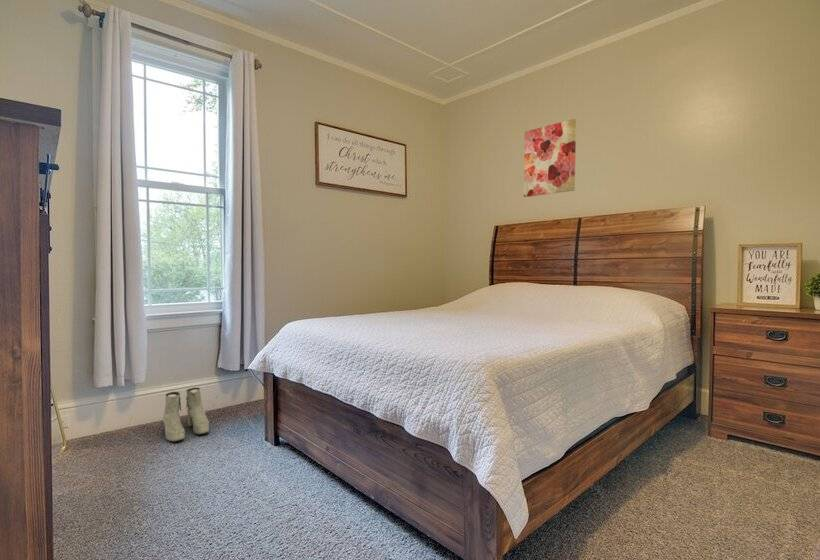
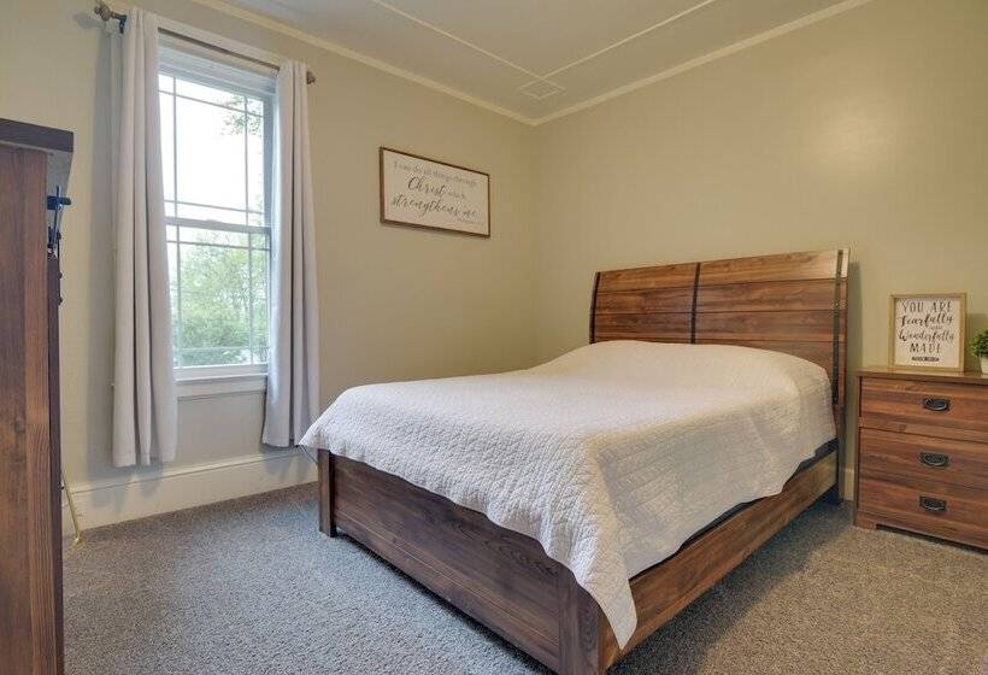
- boots [162,387,210,443]
- wall art [523,118,577,198]
